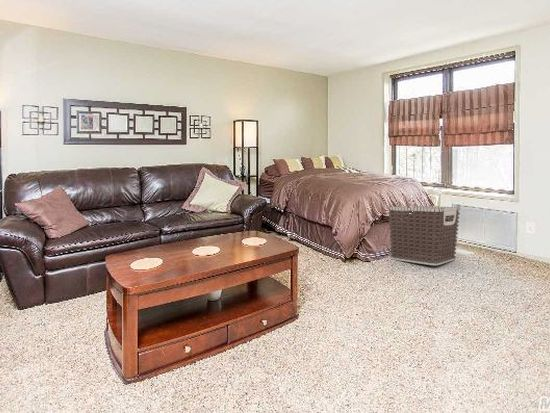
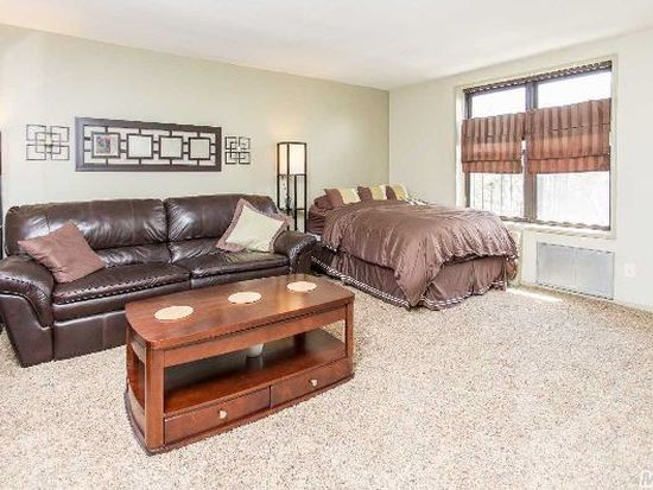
- clothes hamper [387,205,461,266]
